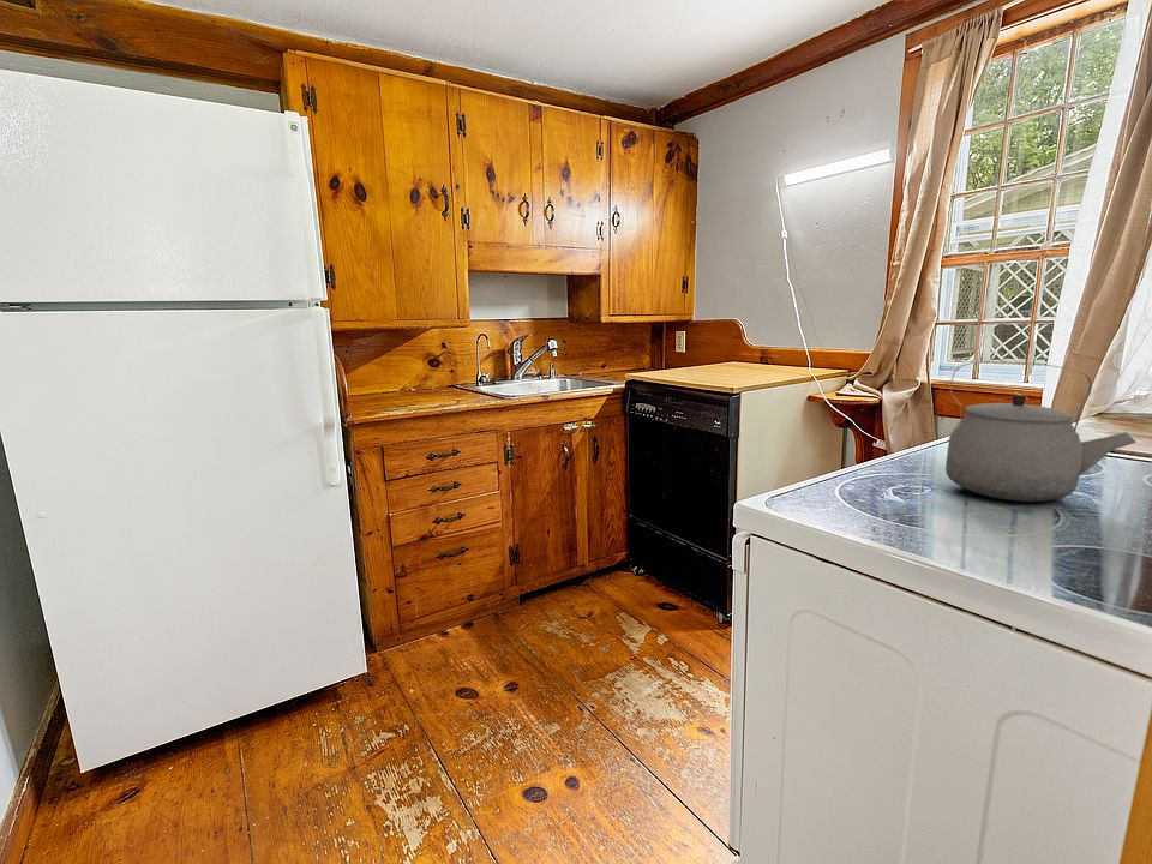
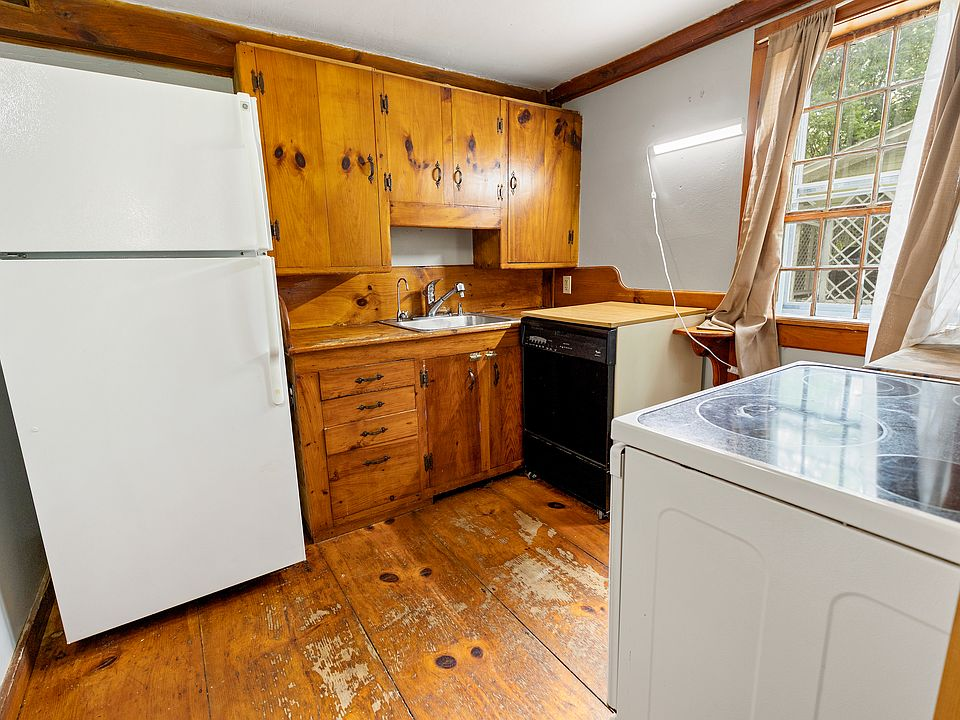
- tea kettle [944,360,1138,503]
